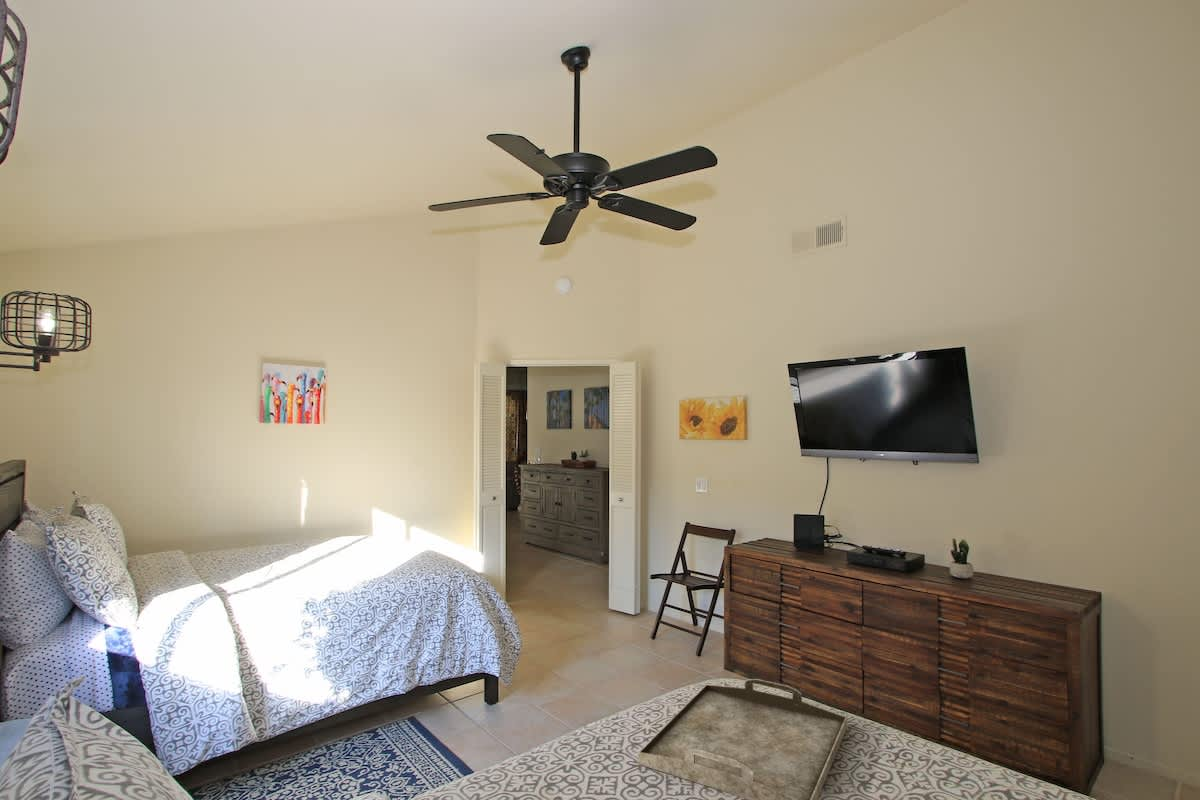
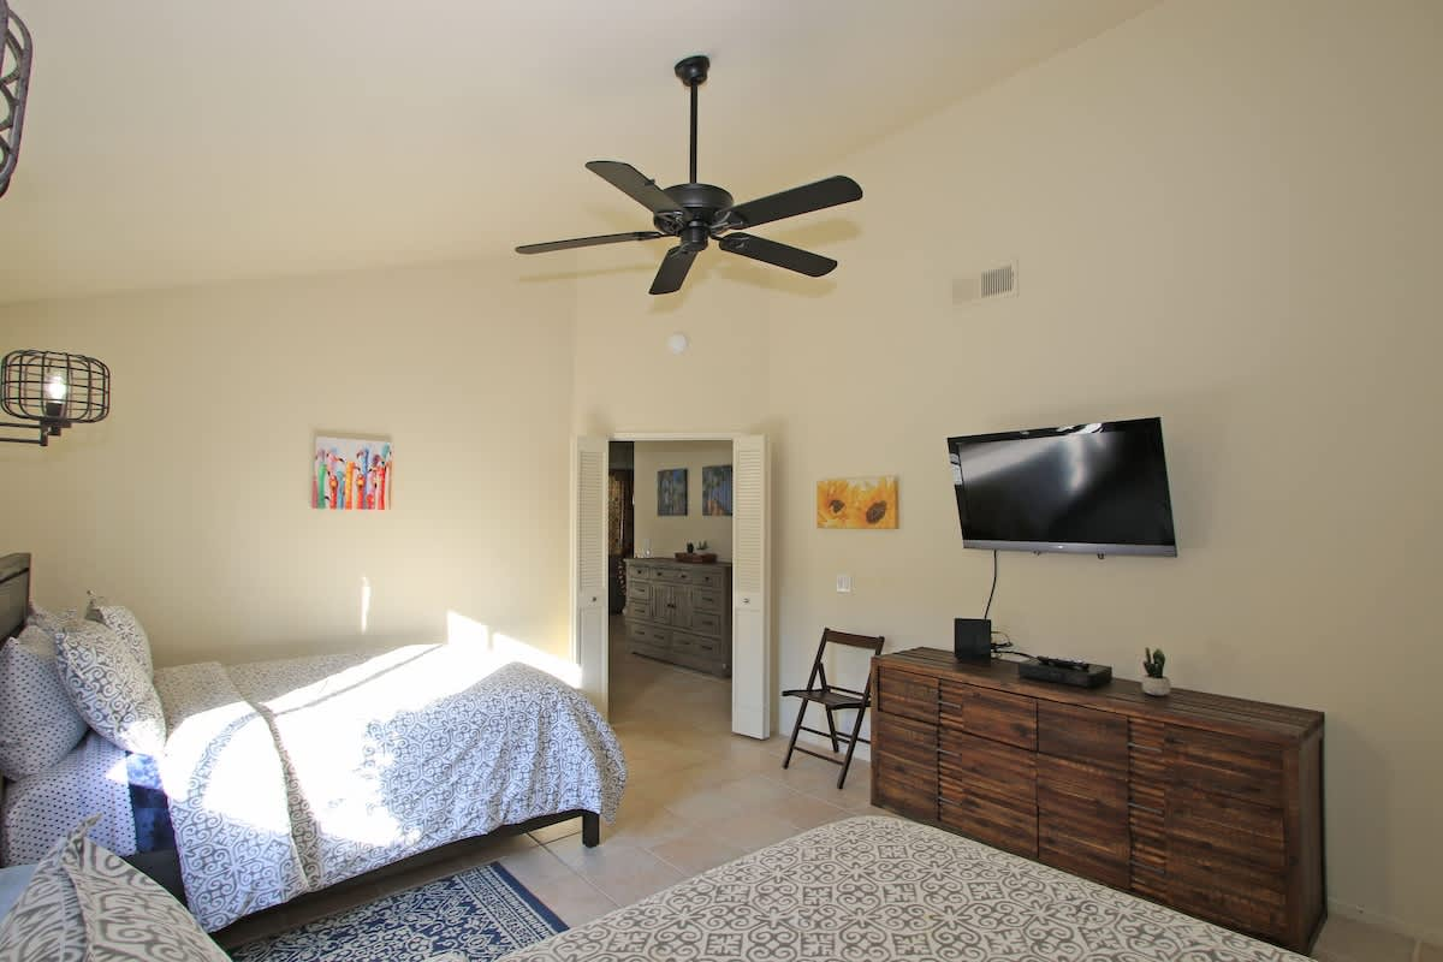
- serving tray [637,678,848,800]
